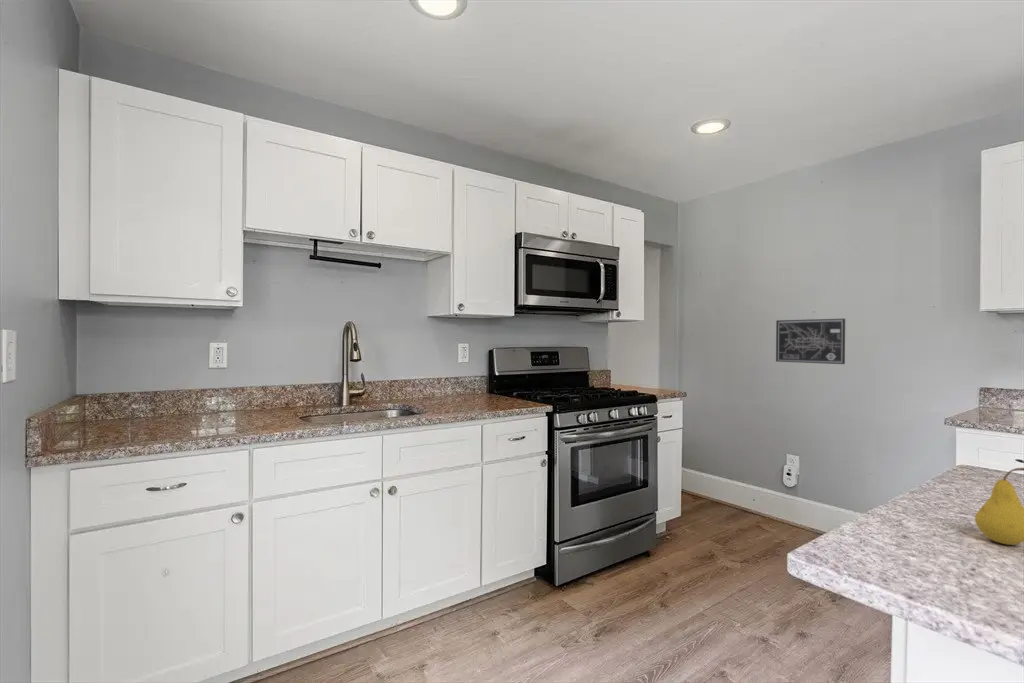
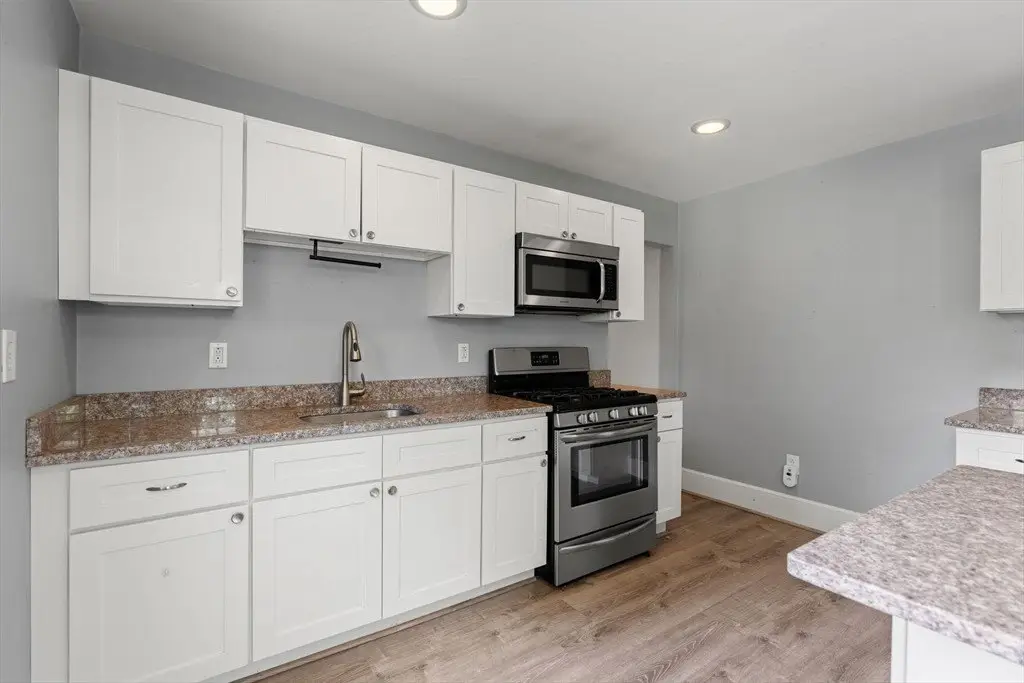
- fruit [974,467,1024,546]
- wall art [775,318,846,365]
